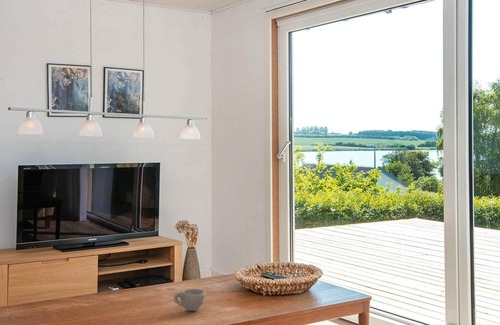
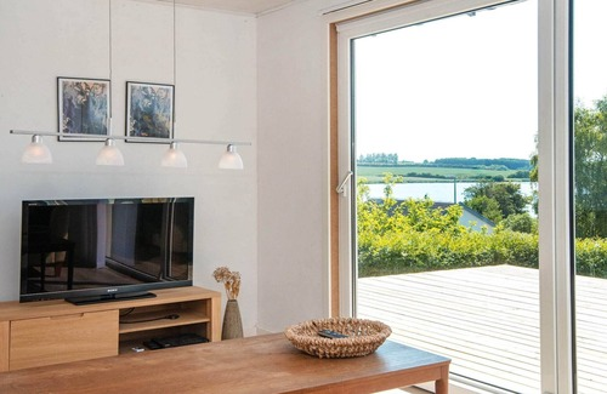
- cup [173,288,206,312]
